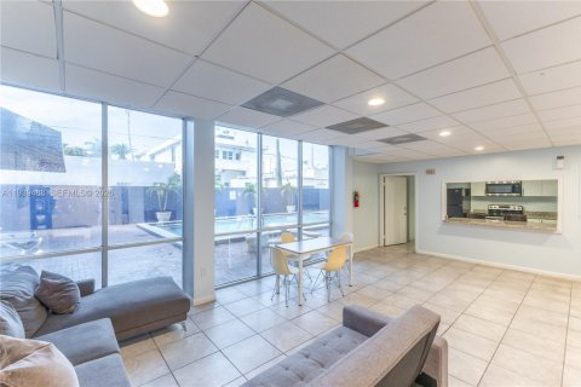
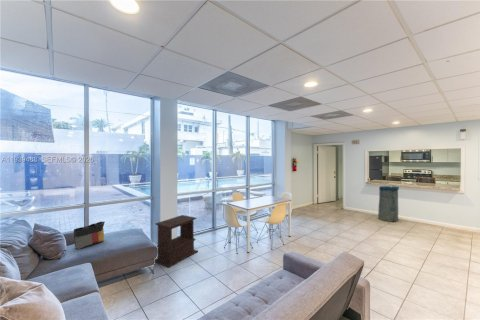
+ side table [154,214,199,269]
+ trash can [377,185,400,223]
+ tote bag [73,221,106,250]
